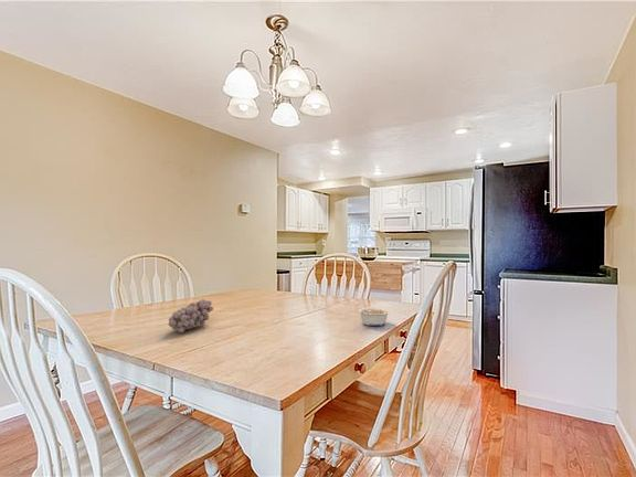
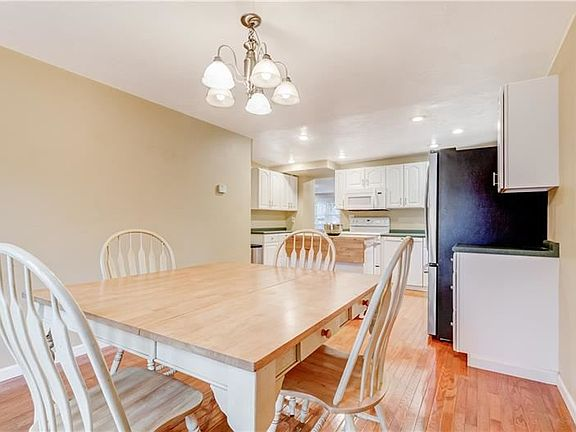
- fruit [167,298,214,333]
- legume [357,307,391,327]
